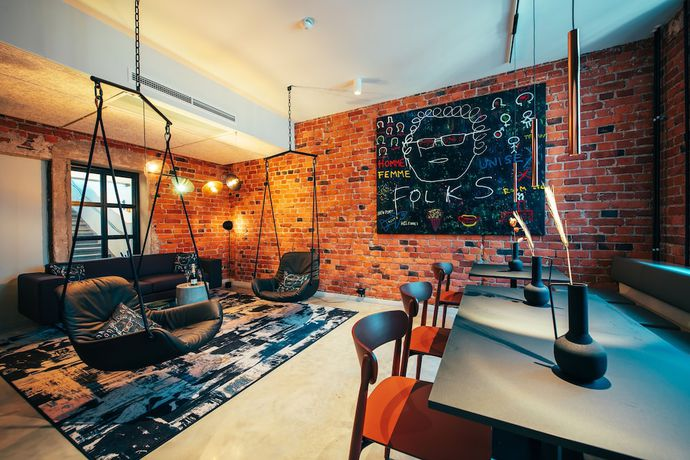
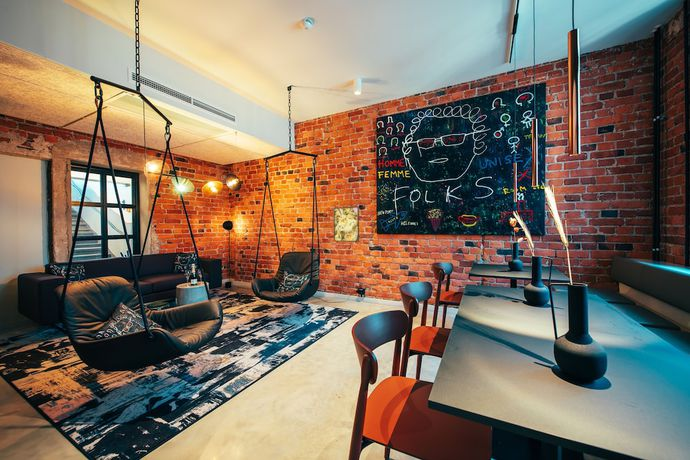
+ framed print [332,206,360,243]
